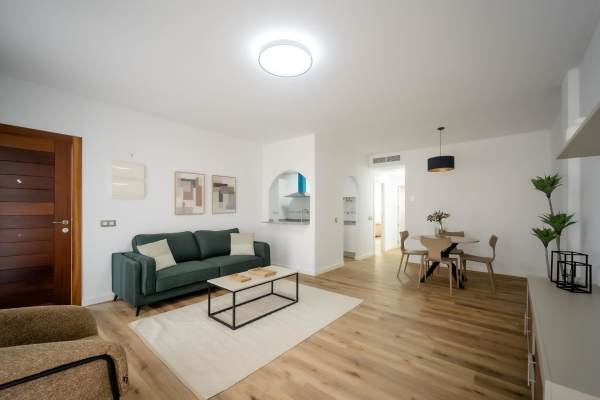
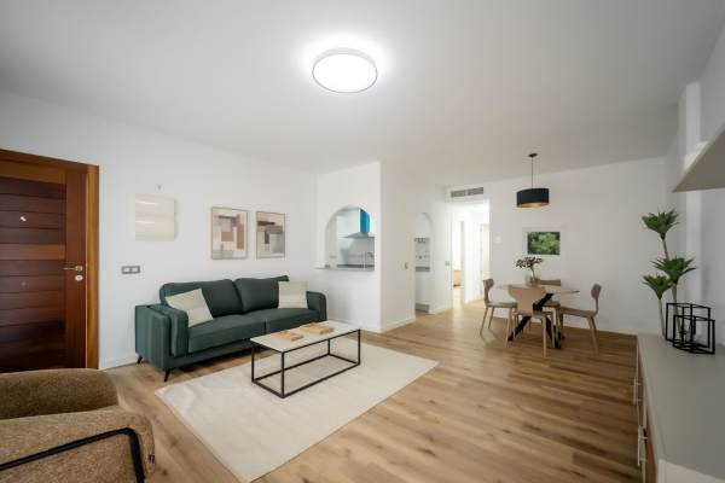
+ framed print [521,225,568,262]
